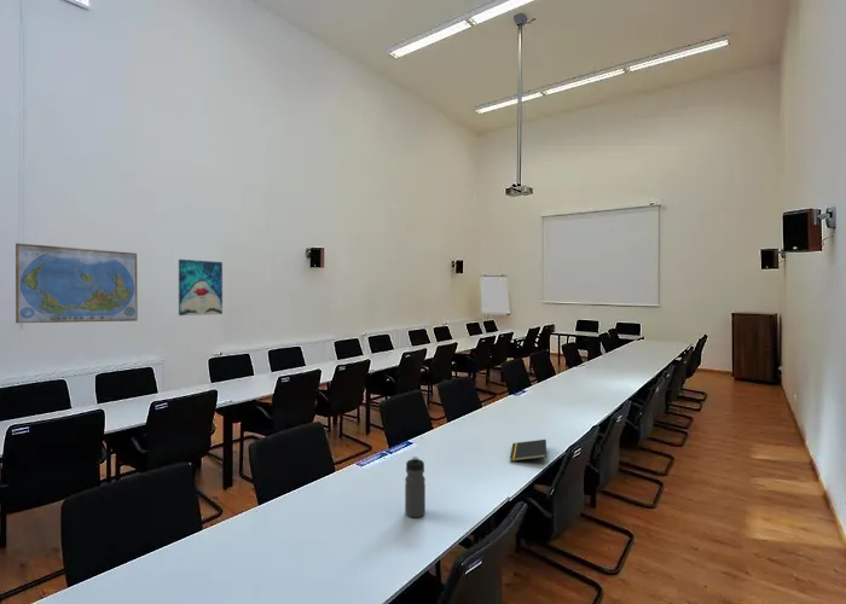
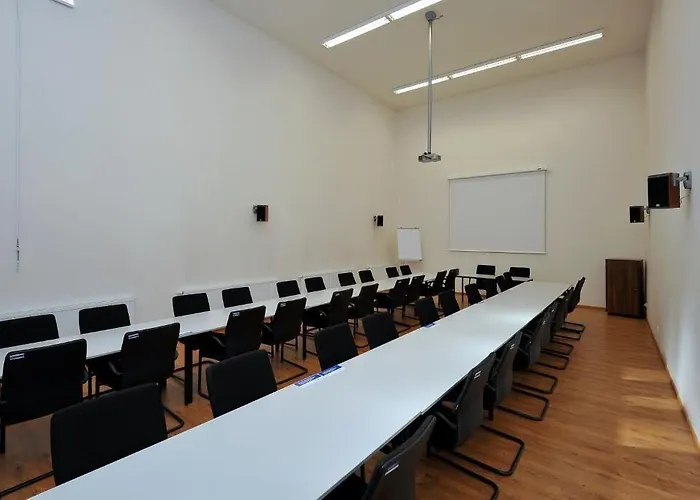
- notepad [509,439,547,463]
- water bottle [404,455,427,518]
- wall art [178,259,224,316]
- world map [15,243,139,324]
